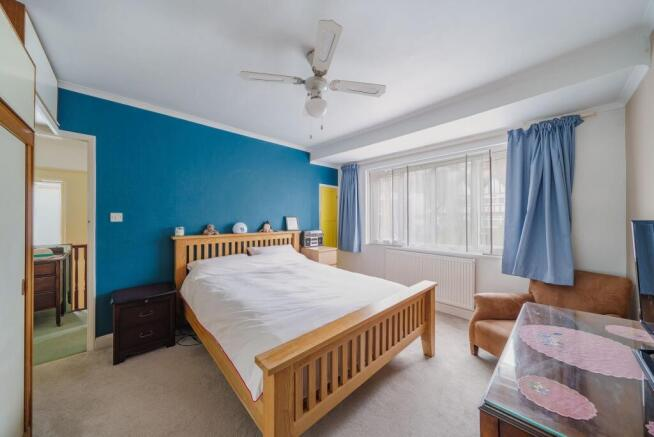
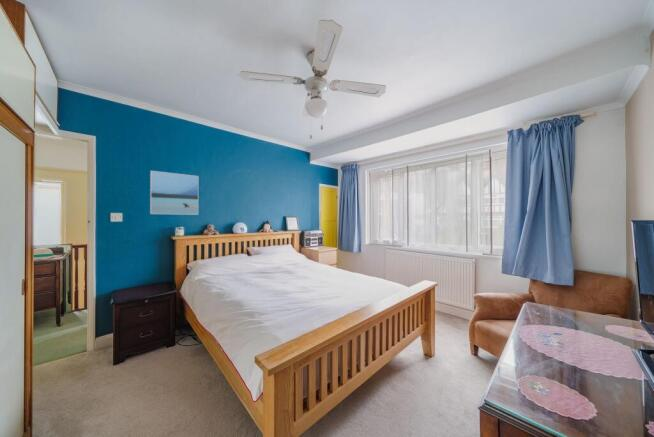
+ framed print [149,170,199,216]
